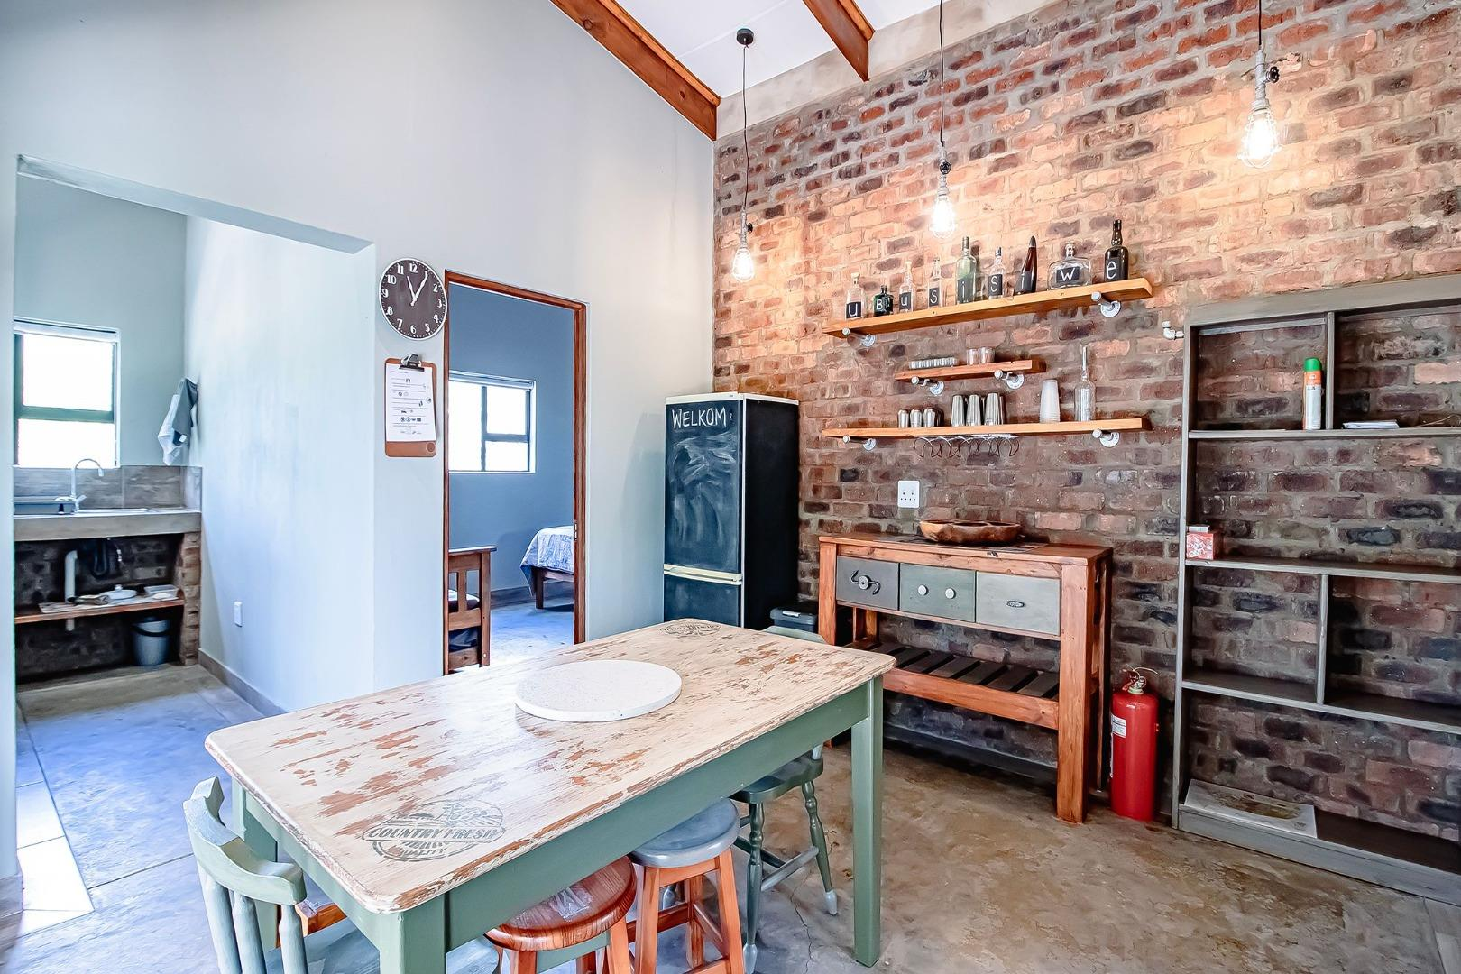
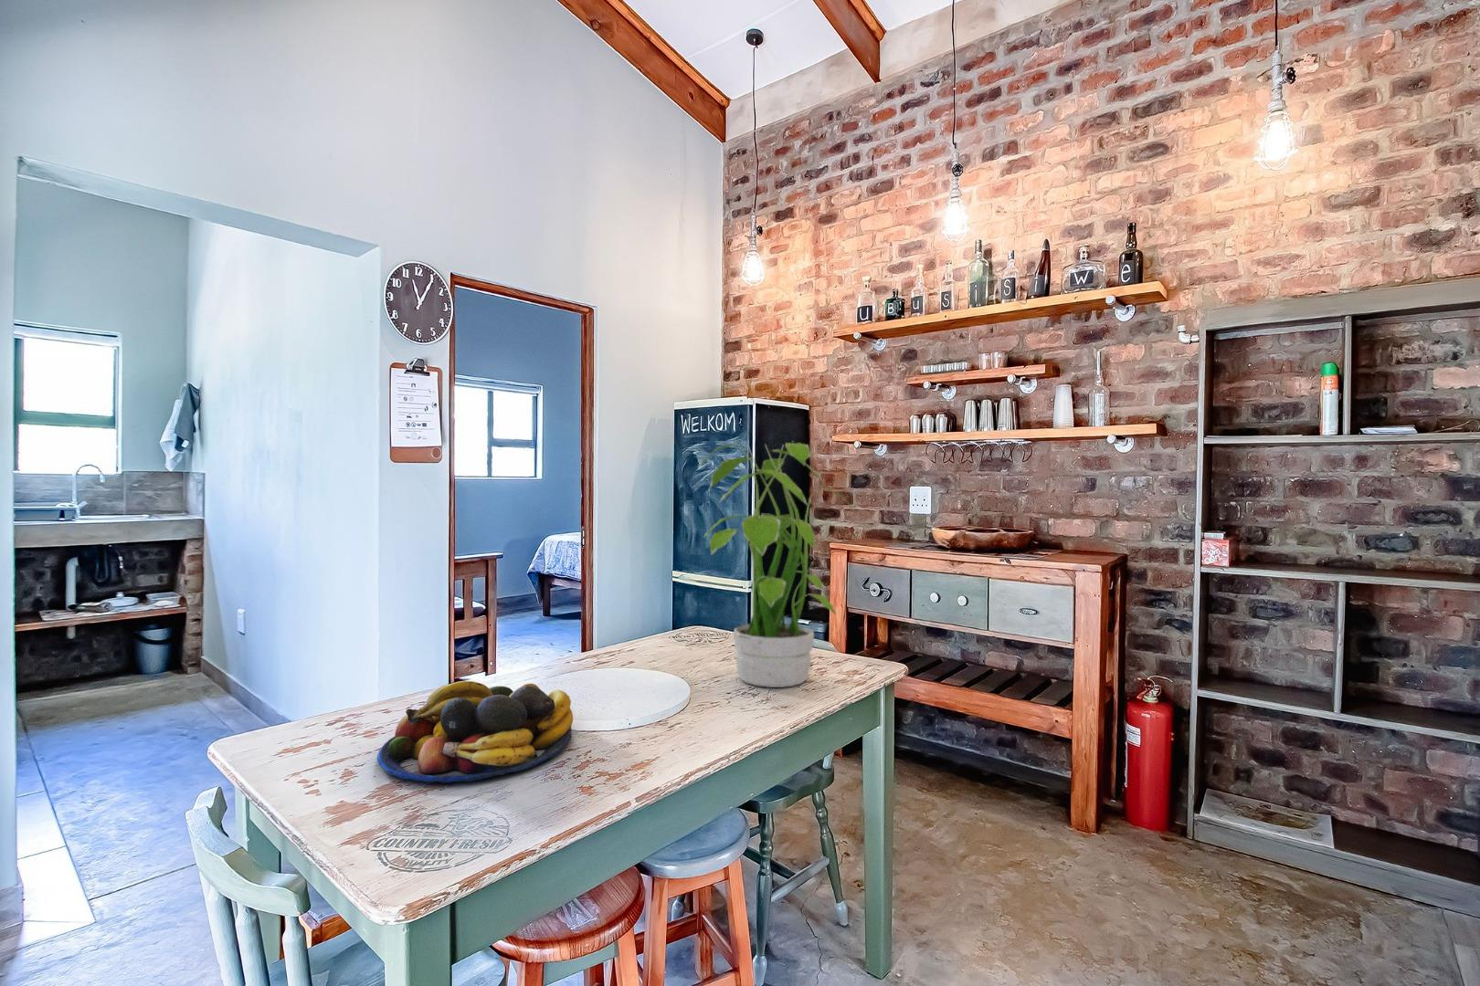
+ fruit bowl [377,680,574,784]
+ potted plant [697,438,856,689]
